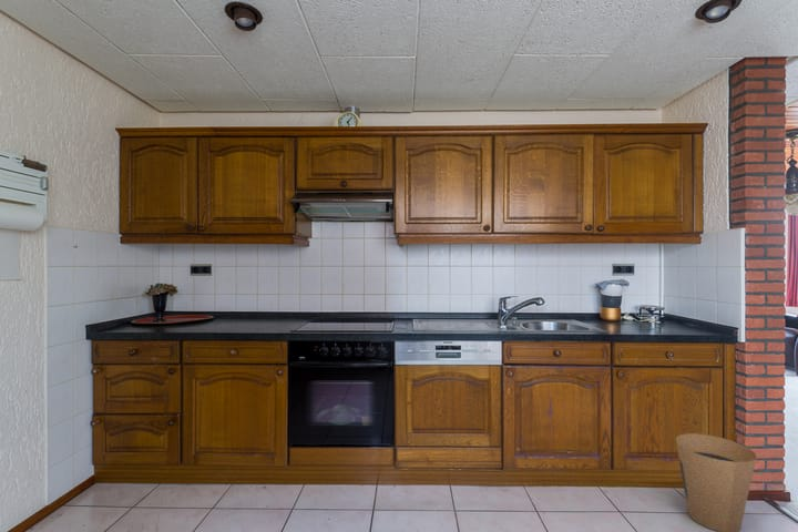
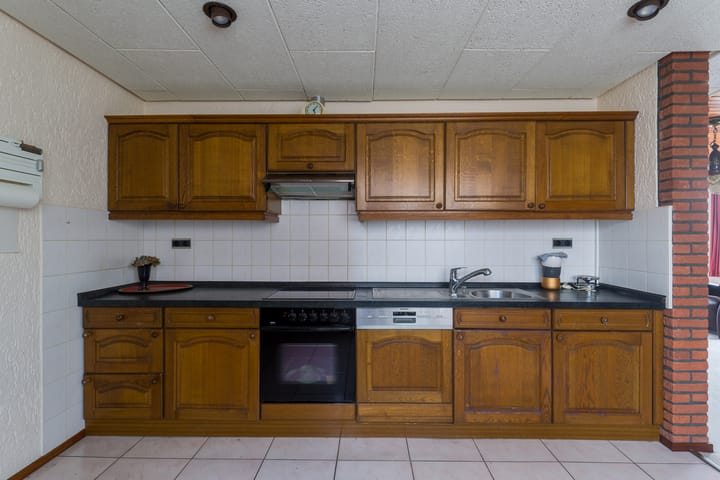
- trash can [675,432,757,532]
